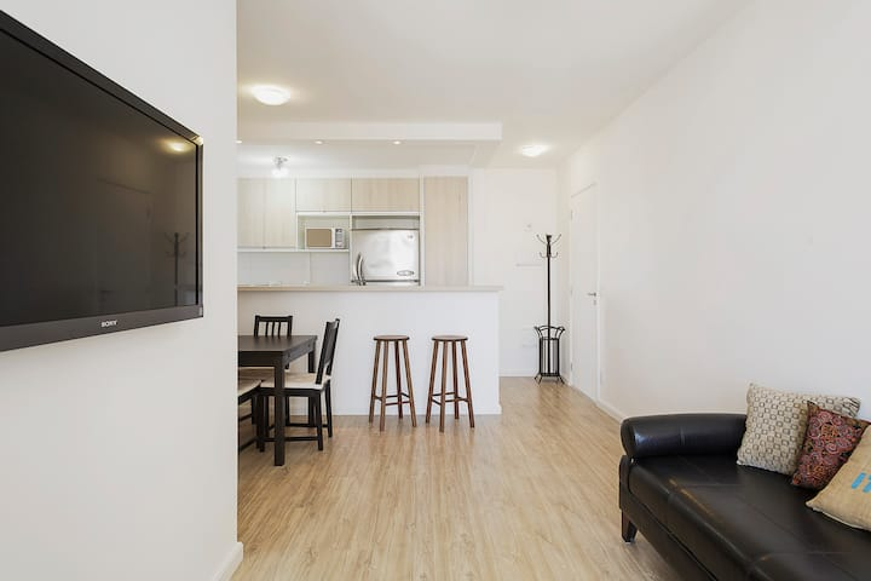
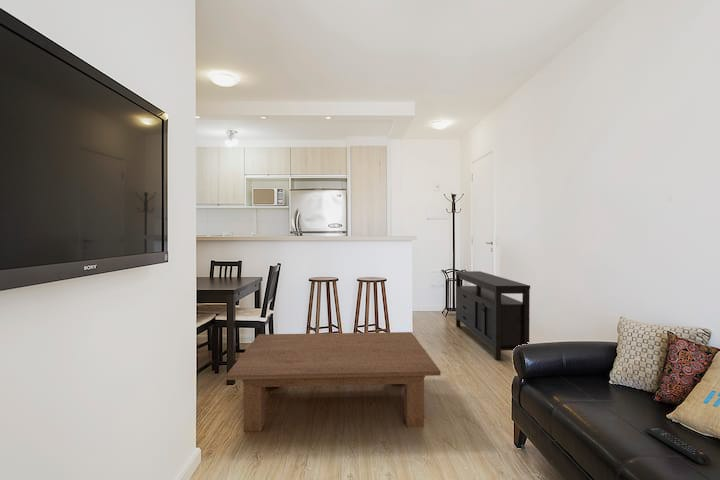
+ coffee table [225,331,442,433]
+ media console [454,270,531,362]
+ remote control [644,427,711,466]
